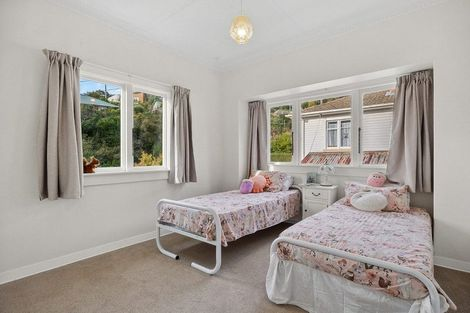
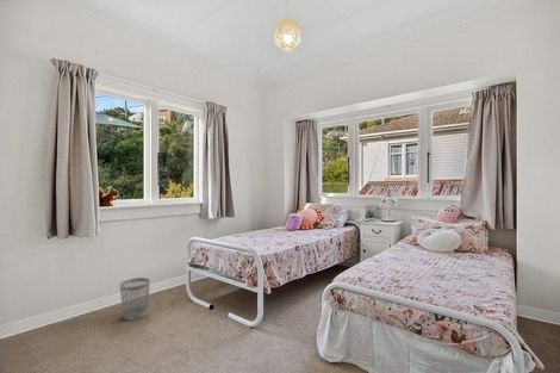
+ wastebasket [119,276,151,322]
